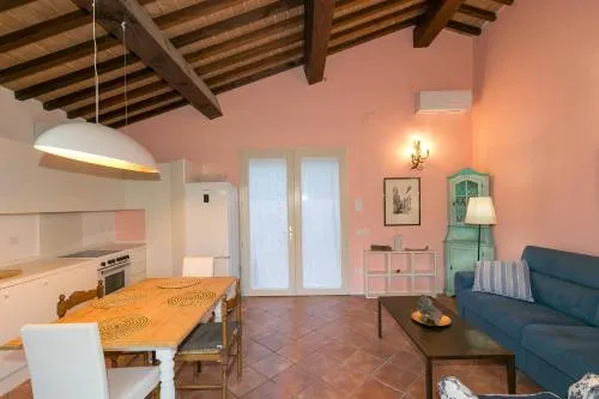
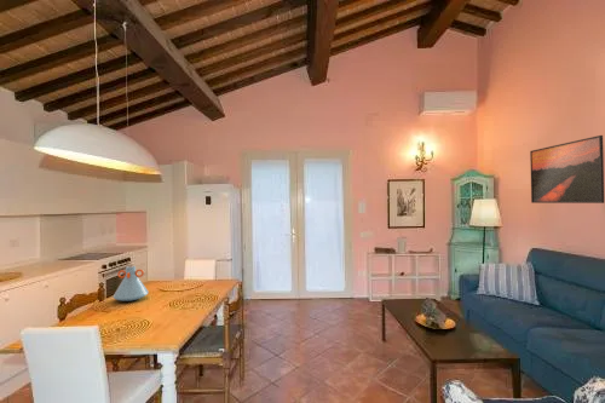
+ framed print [529,134,605,205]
+ vase [113,265,150,303]
